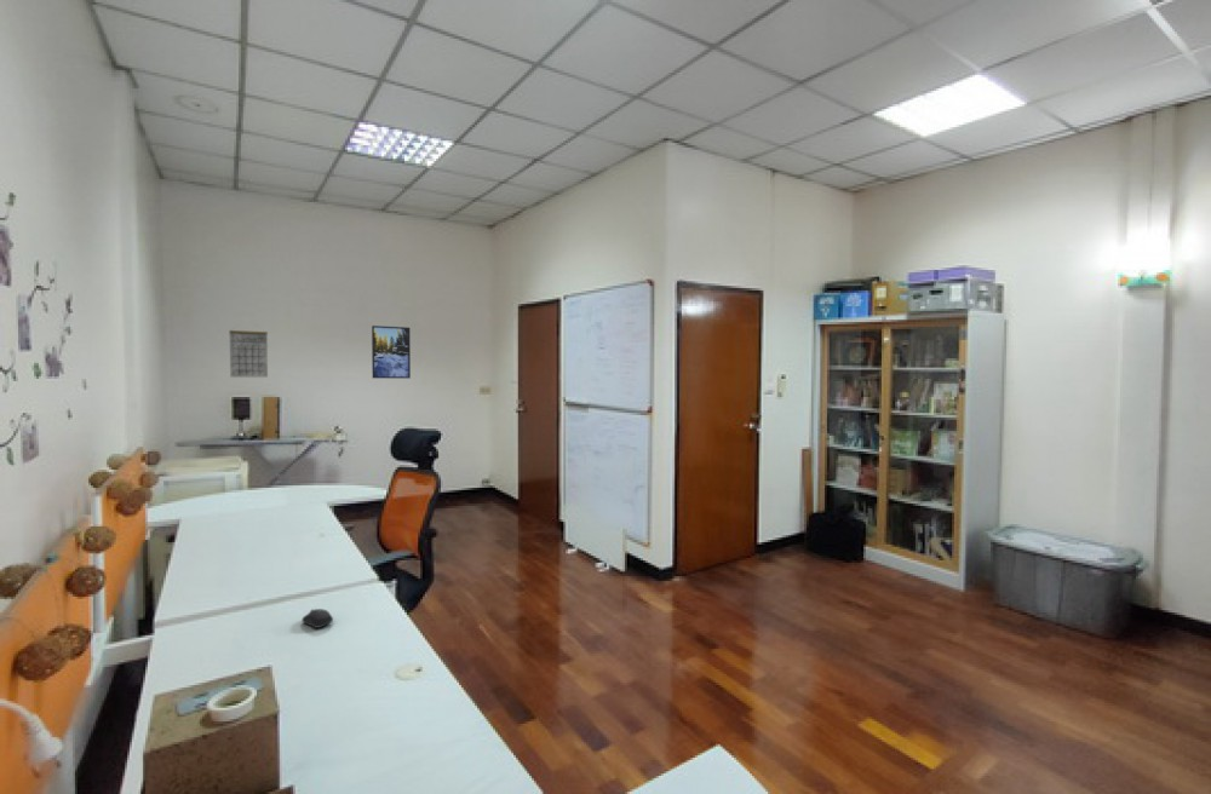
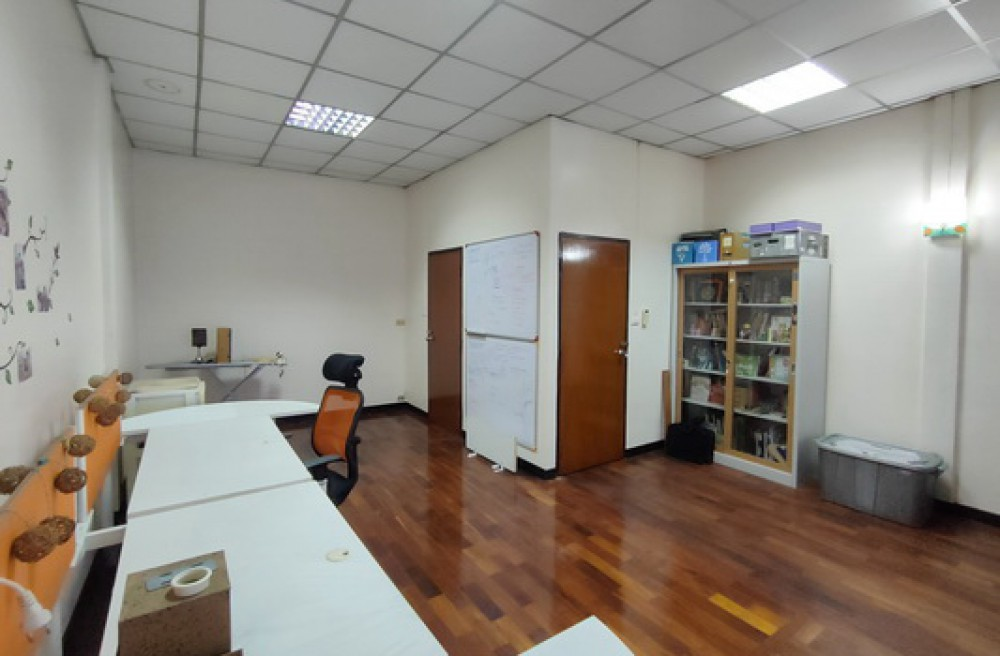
- calendar [228,324,269,379]
- computer mouse [300,608,334,629]
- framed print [371,324,412,380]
